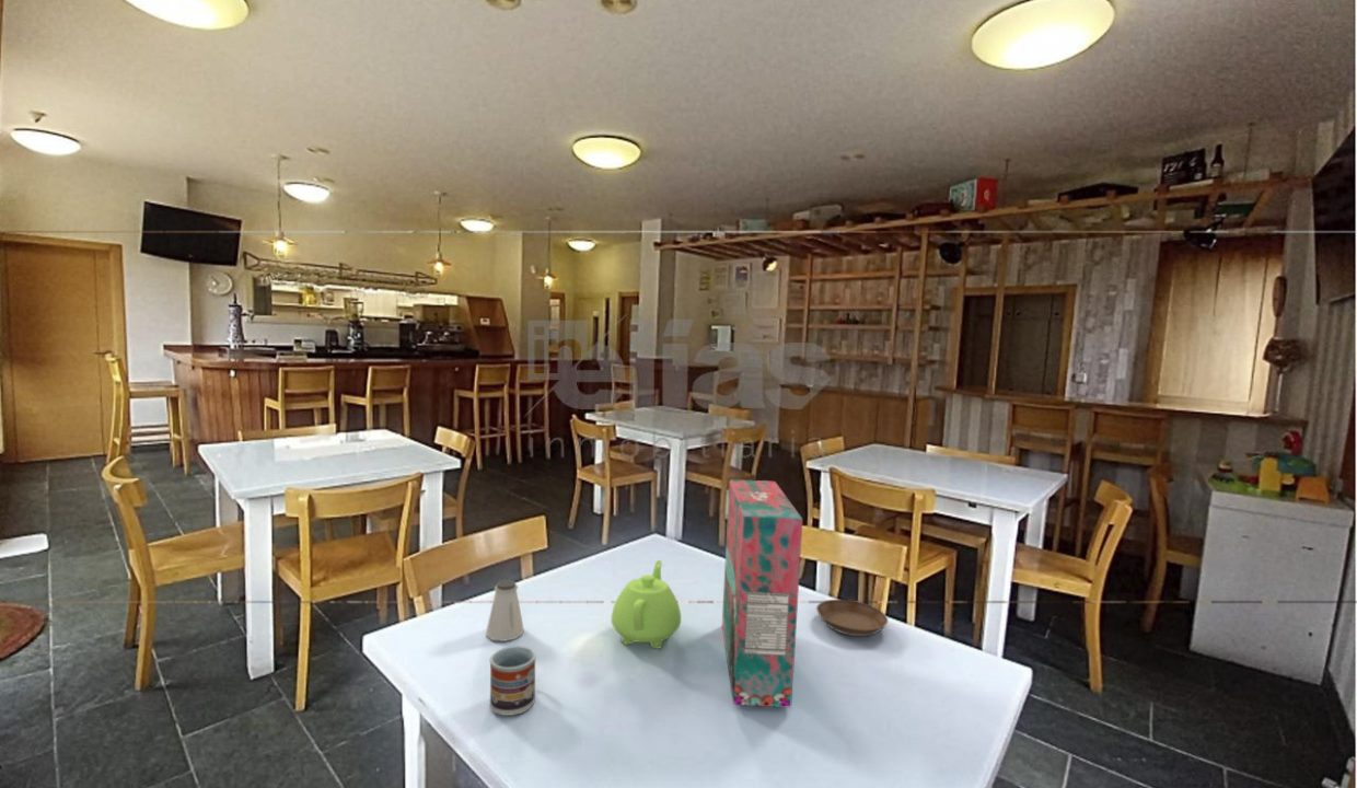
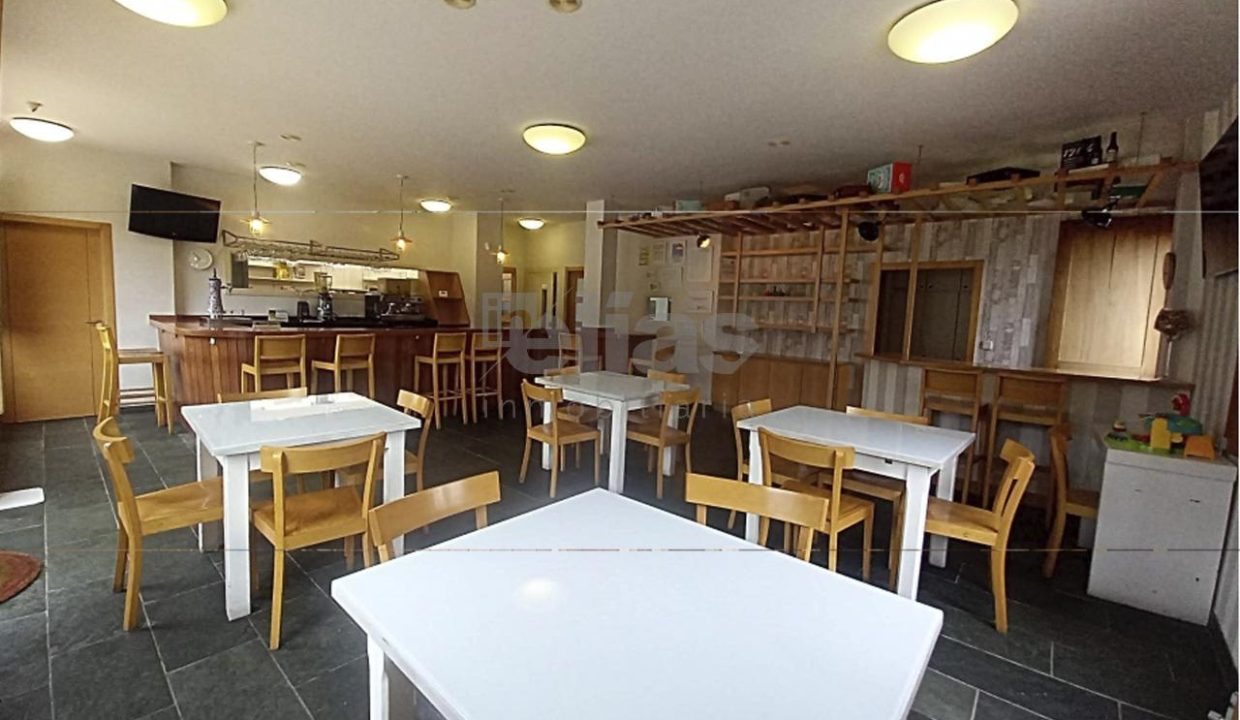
- cereal box [721,478,803,708]
- cup [489,645,537,717]
- saucer [815,599,890,637]
- teapot [611,559,682,650]
- saltshaker [485,579,525,642]
